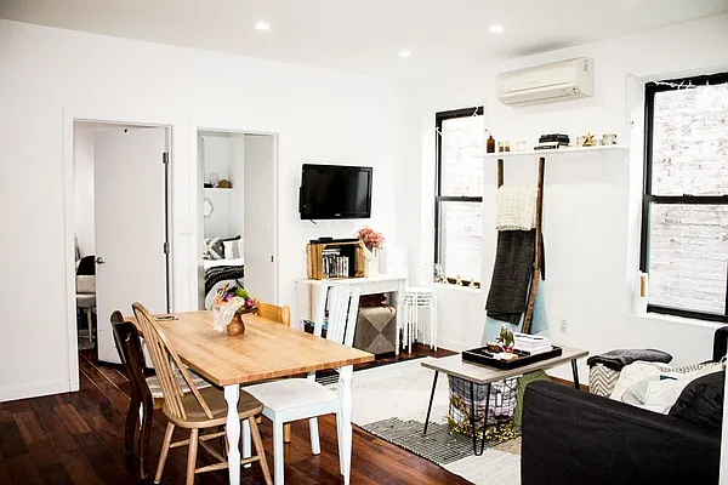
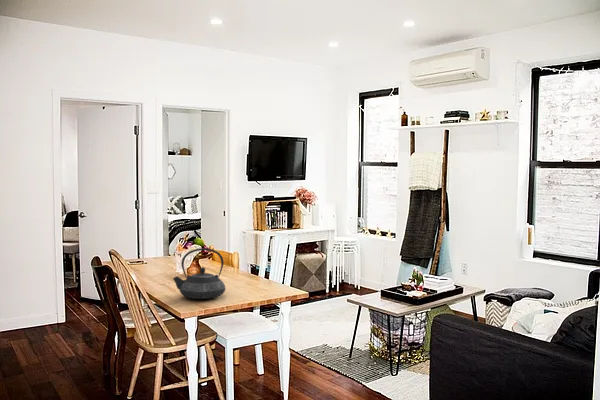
+ teapot [172,247,226,300]
